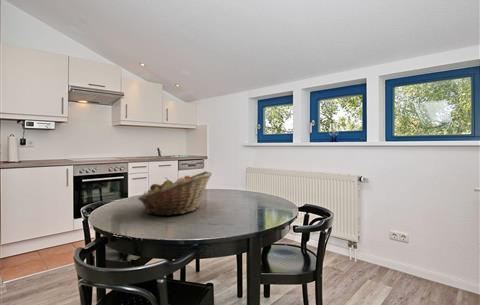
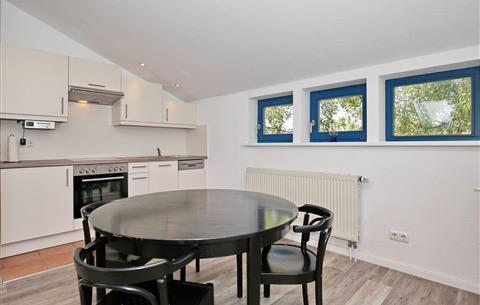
- fruit basket [137,171,213,217]
